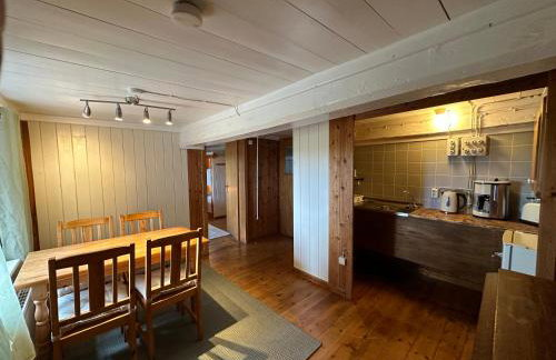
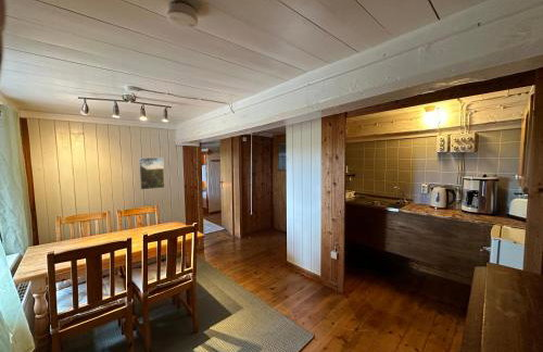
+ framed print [138,156,166,191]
